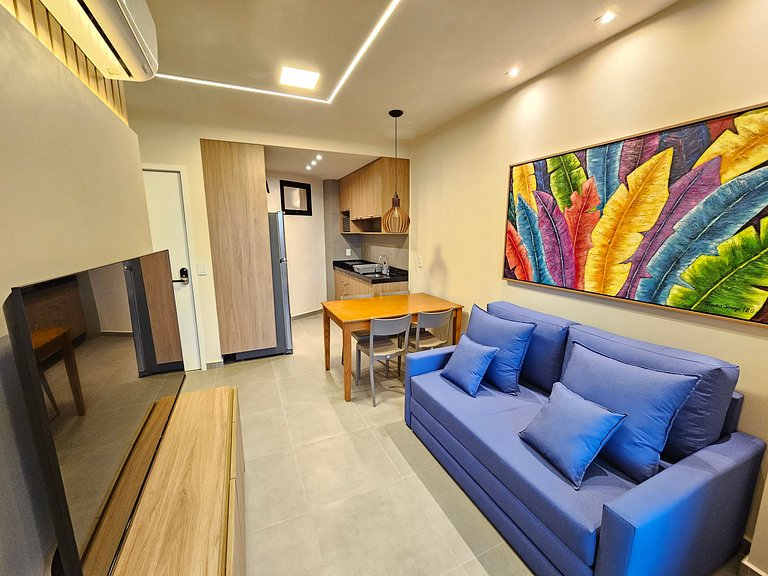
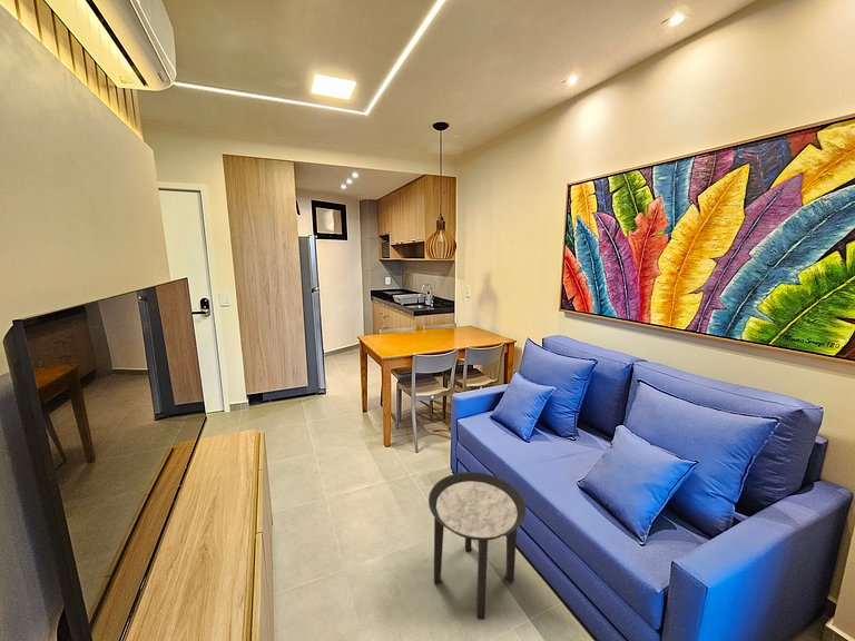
+ side table [428,471,527,621]
